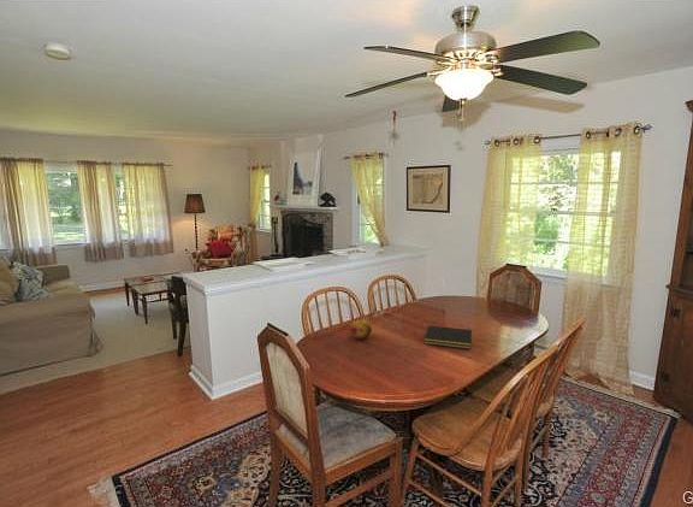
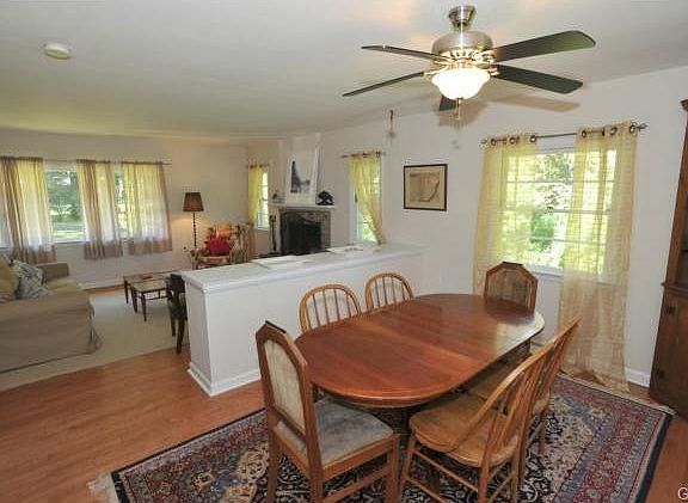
- fruit [349,319,373,341]
- notepad [422,324,473,350]
